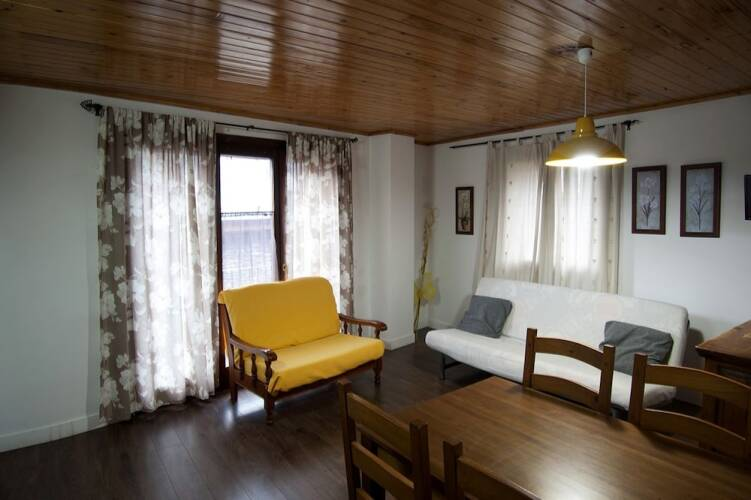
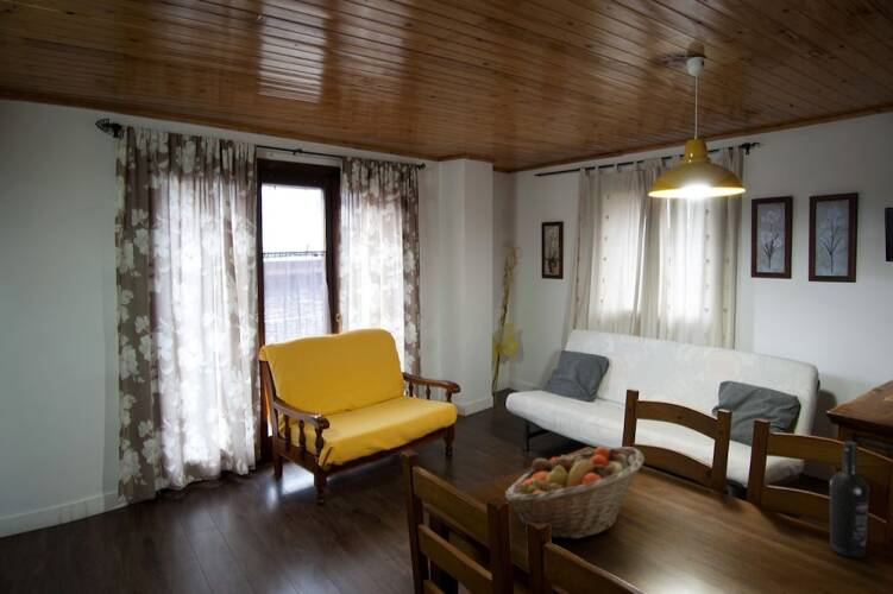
+ wine bottle [829,440,870,560]
+ fruit basket [504,446,644,539]
